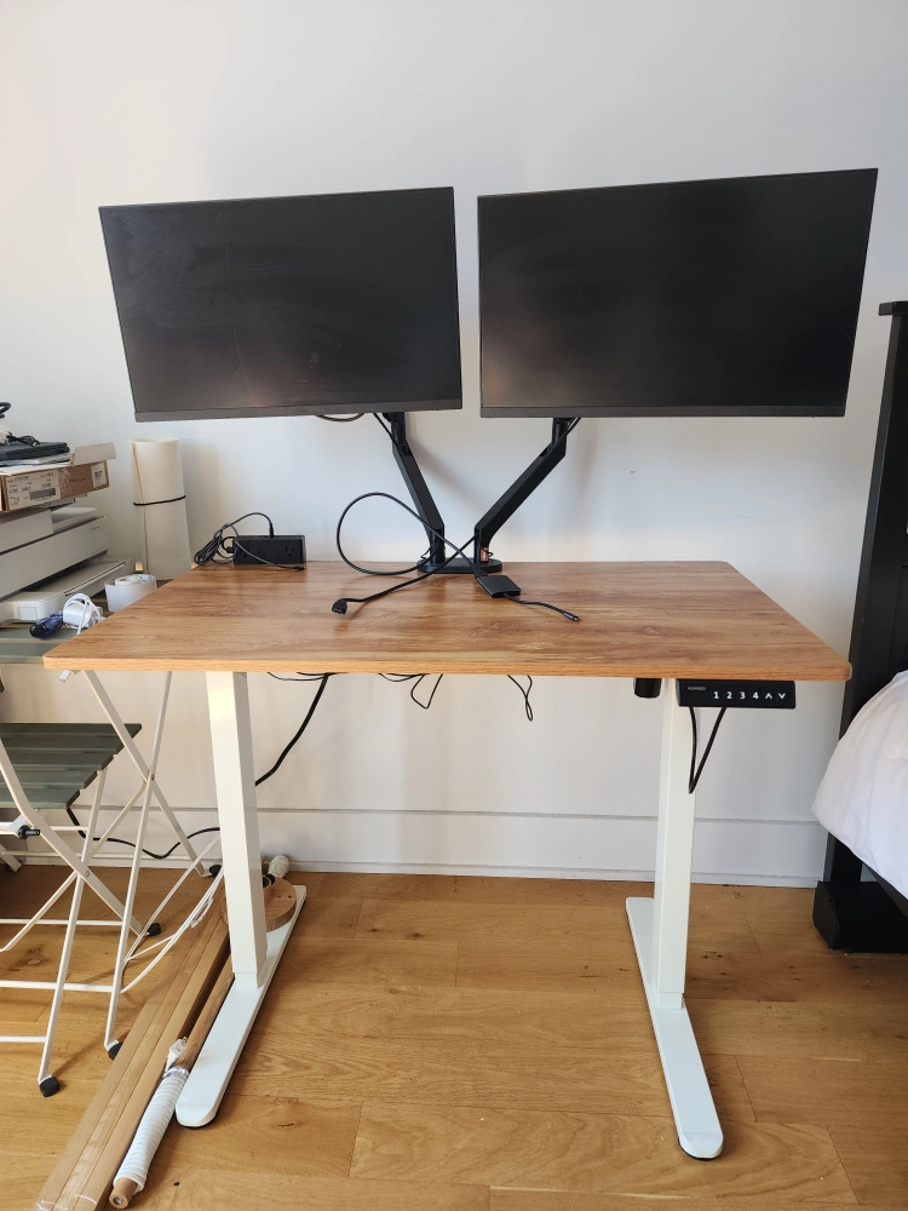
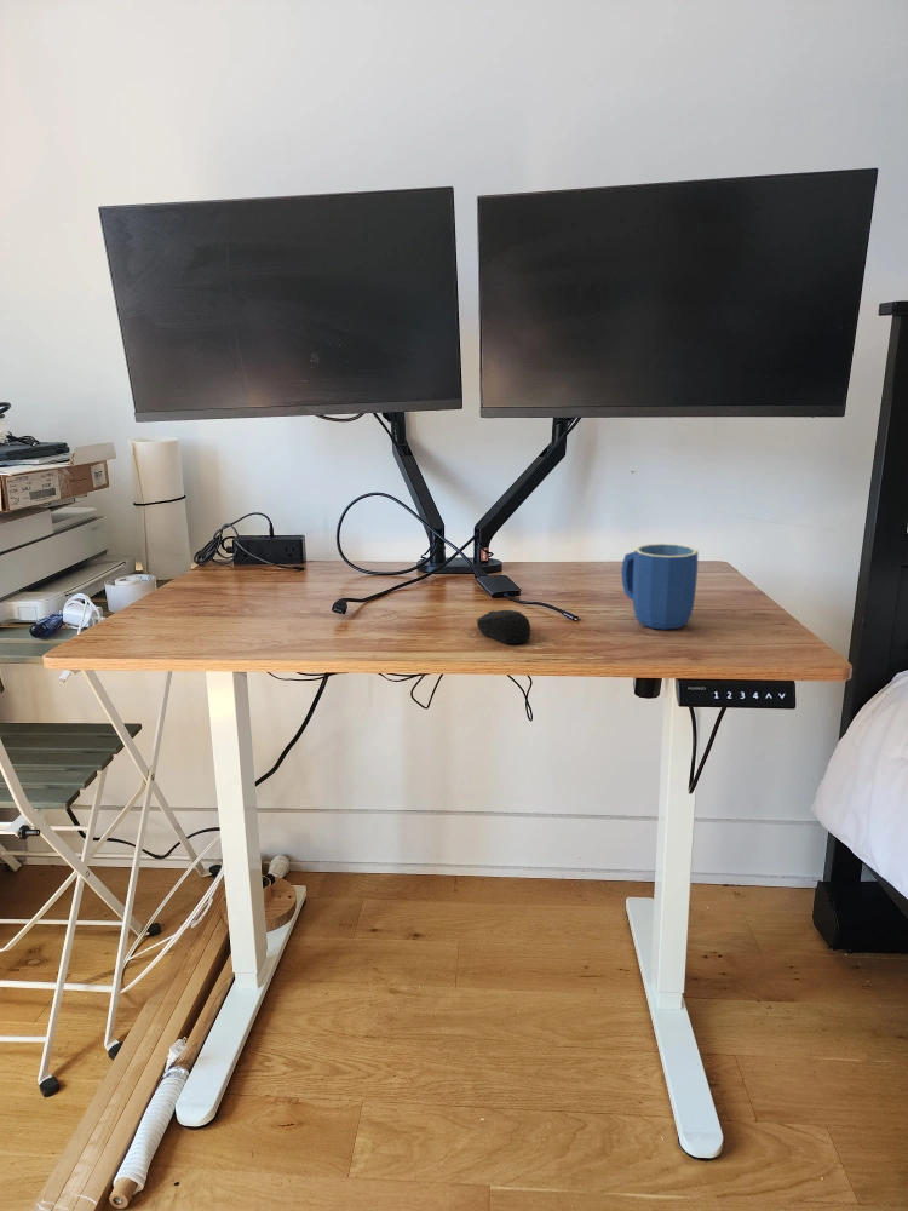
+ computer mouse [475,609,531,644]
+ mug [620,543,700,630]
